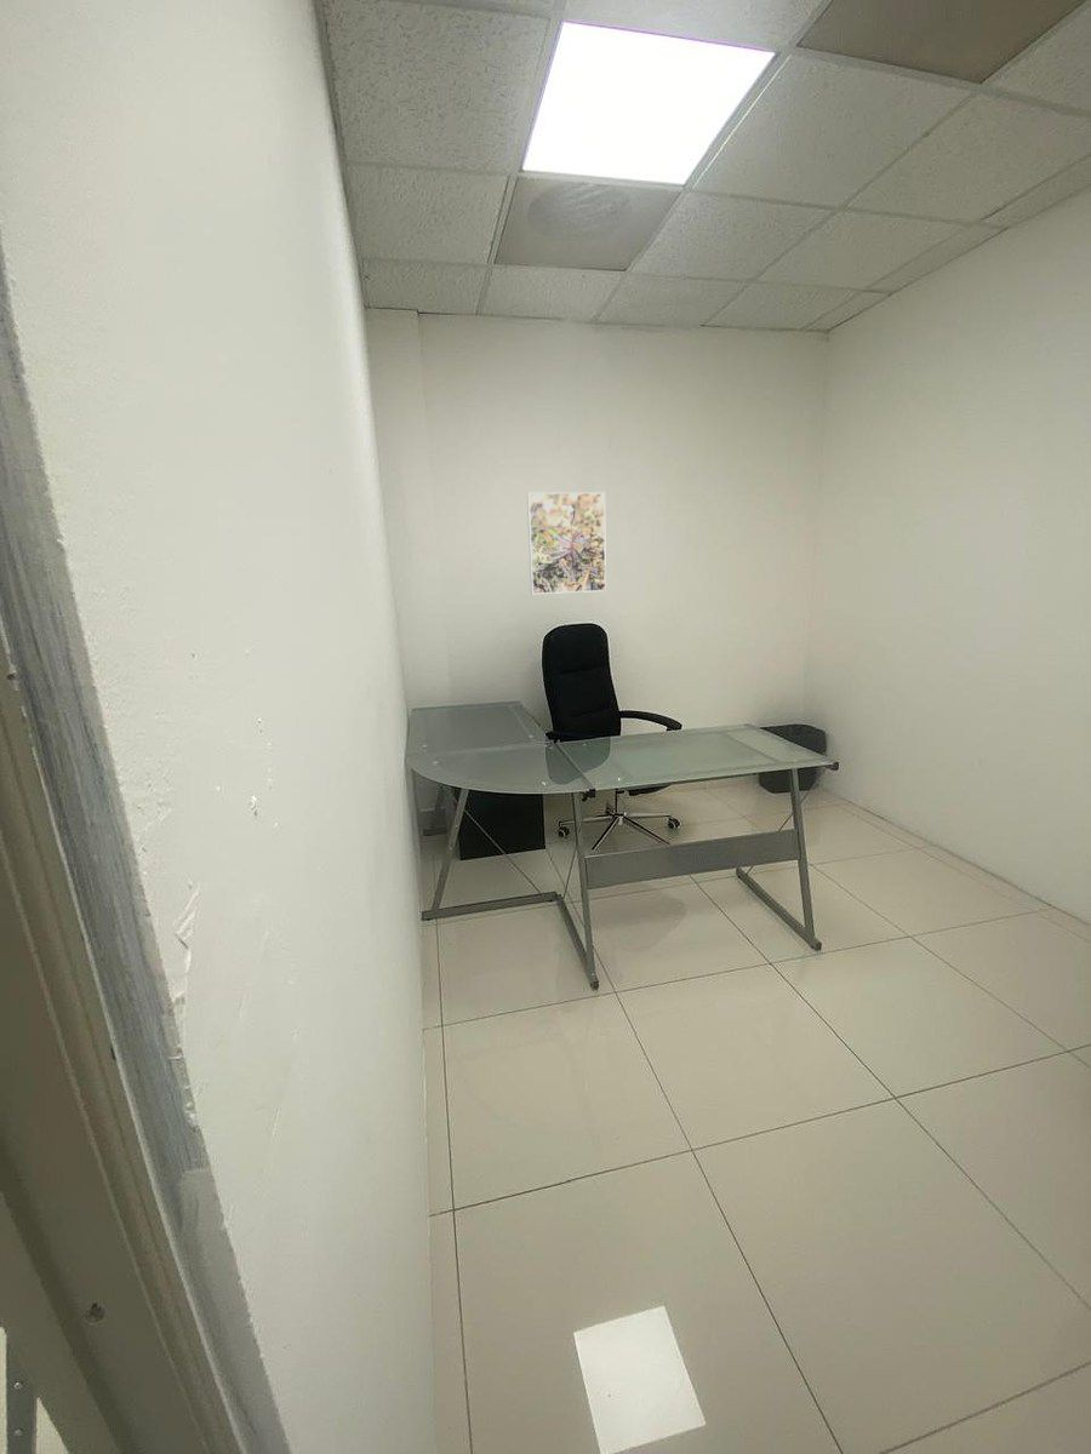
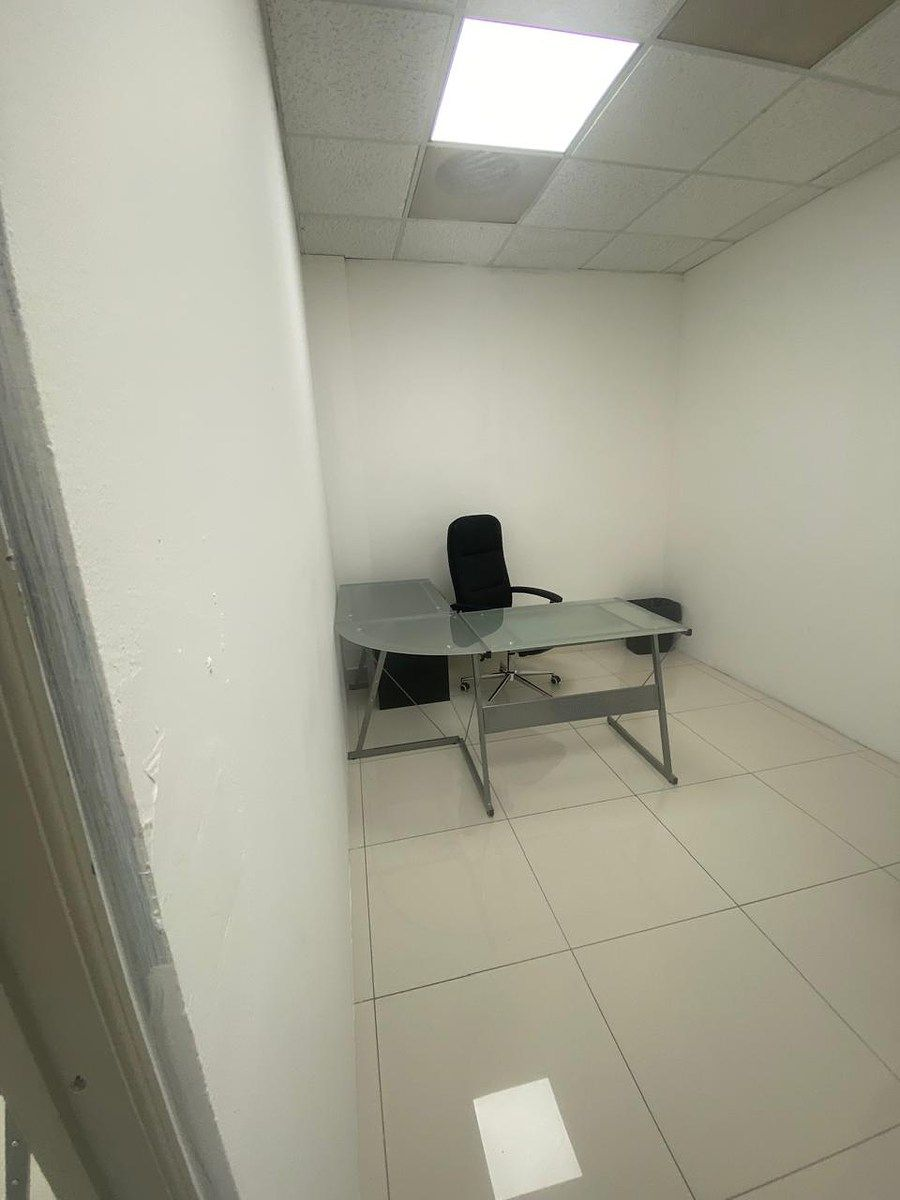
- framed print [526,491,607,595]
